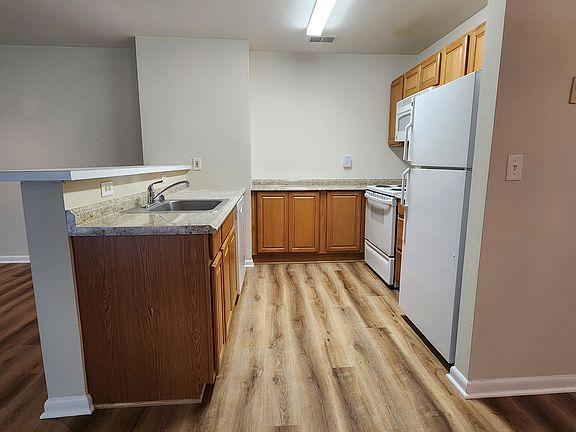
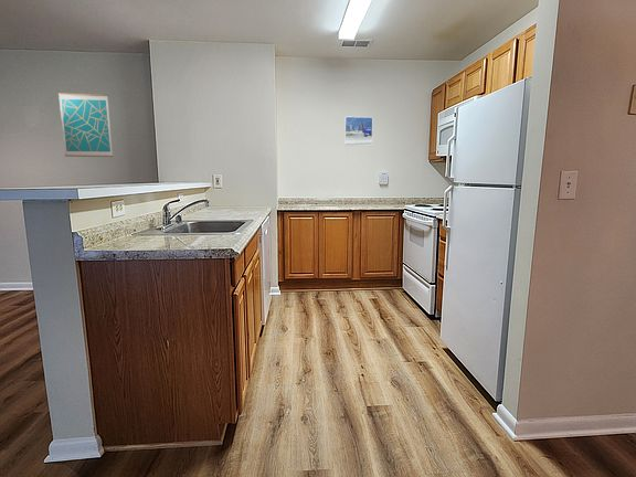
+ wall art [57,93,114,158]
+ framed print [343,116,374,147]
